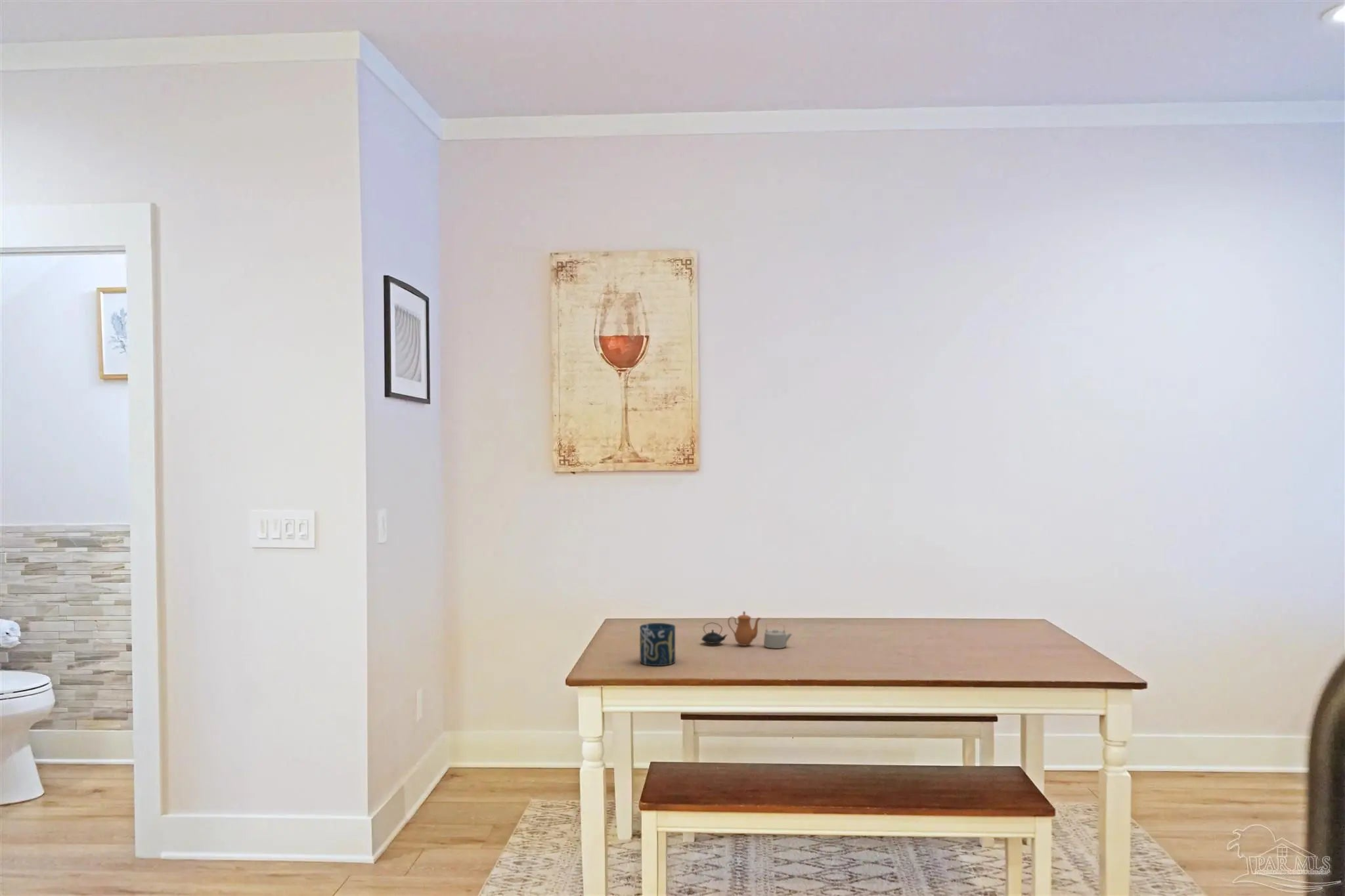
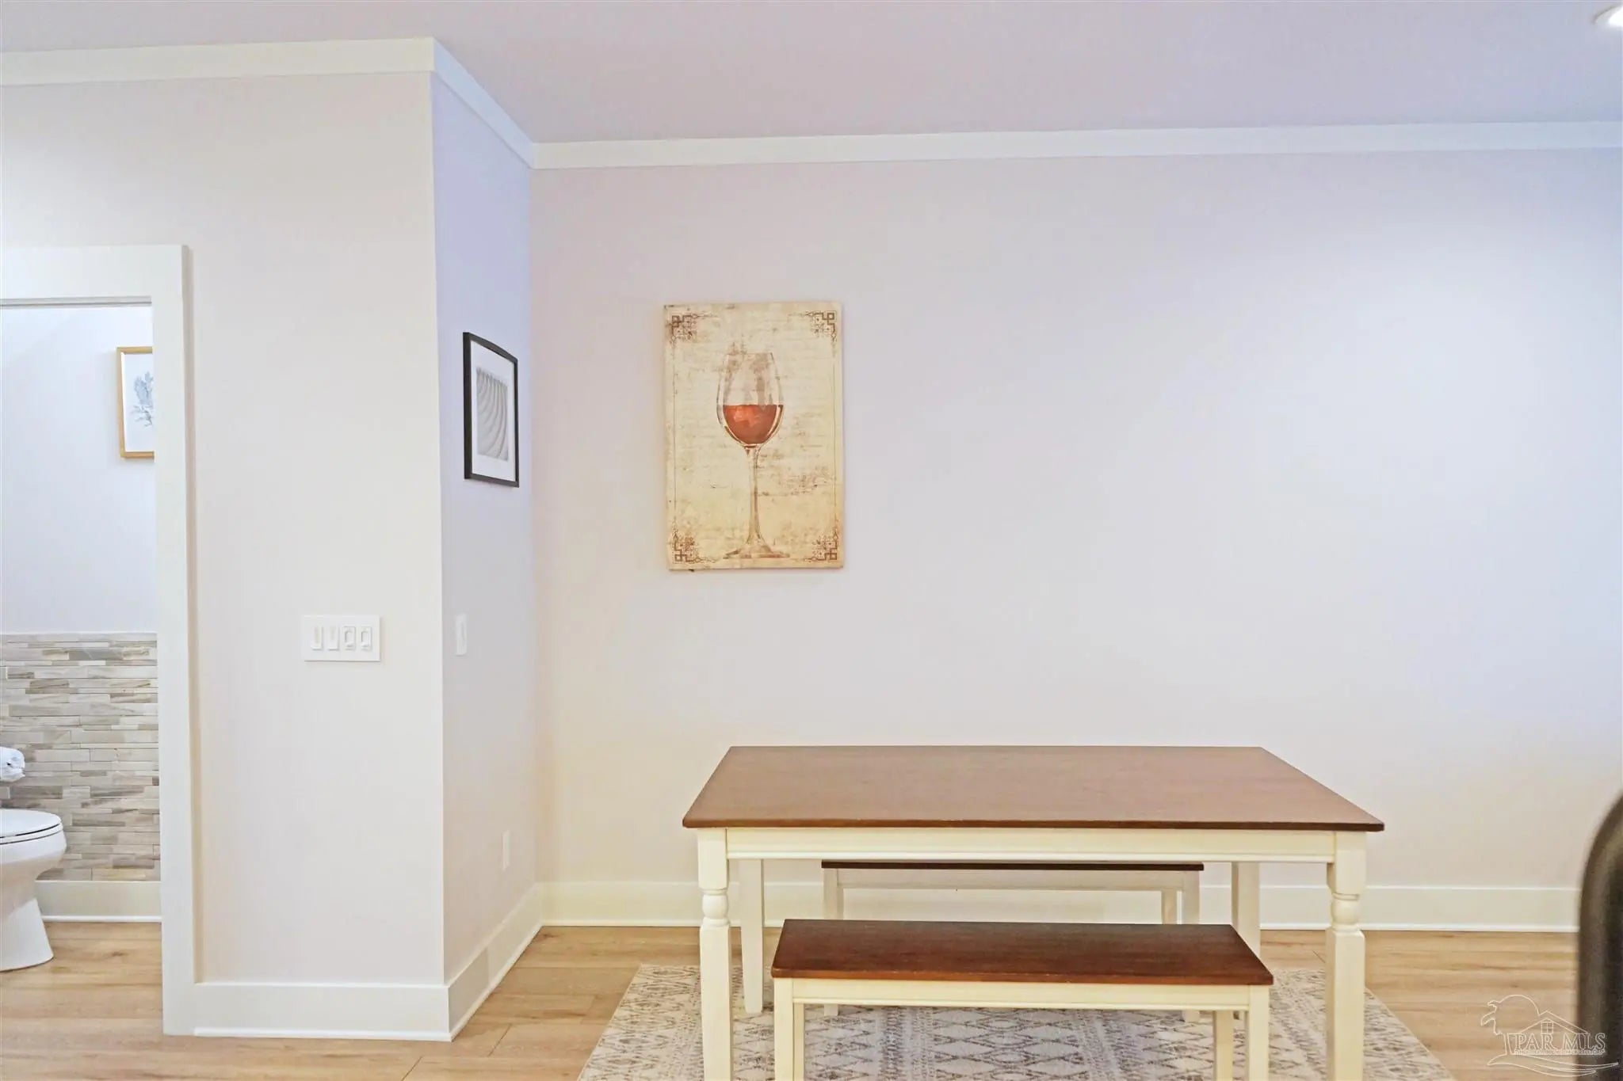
- cup [639,622,676,666]
- teapot [701,610,793,649]
